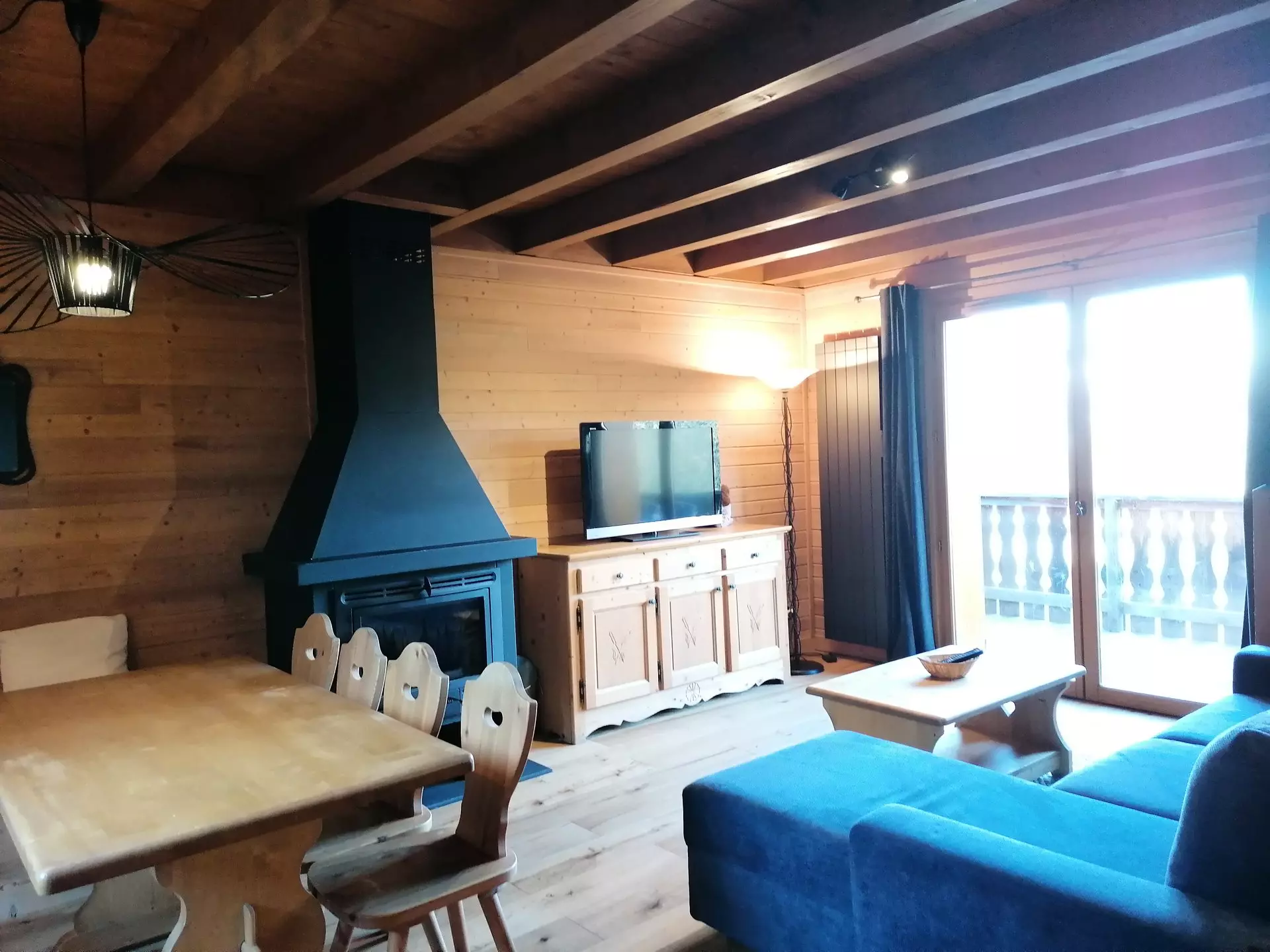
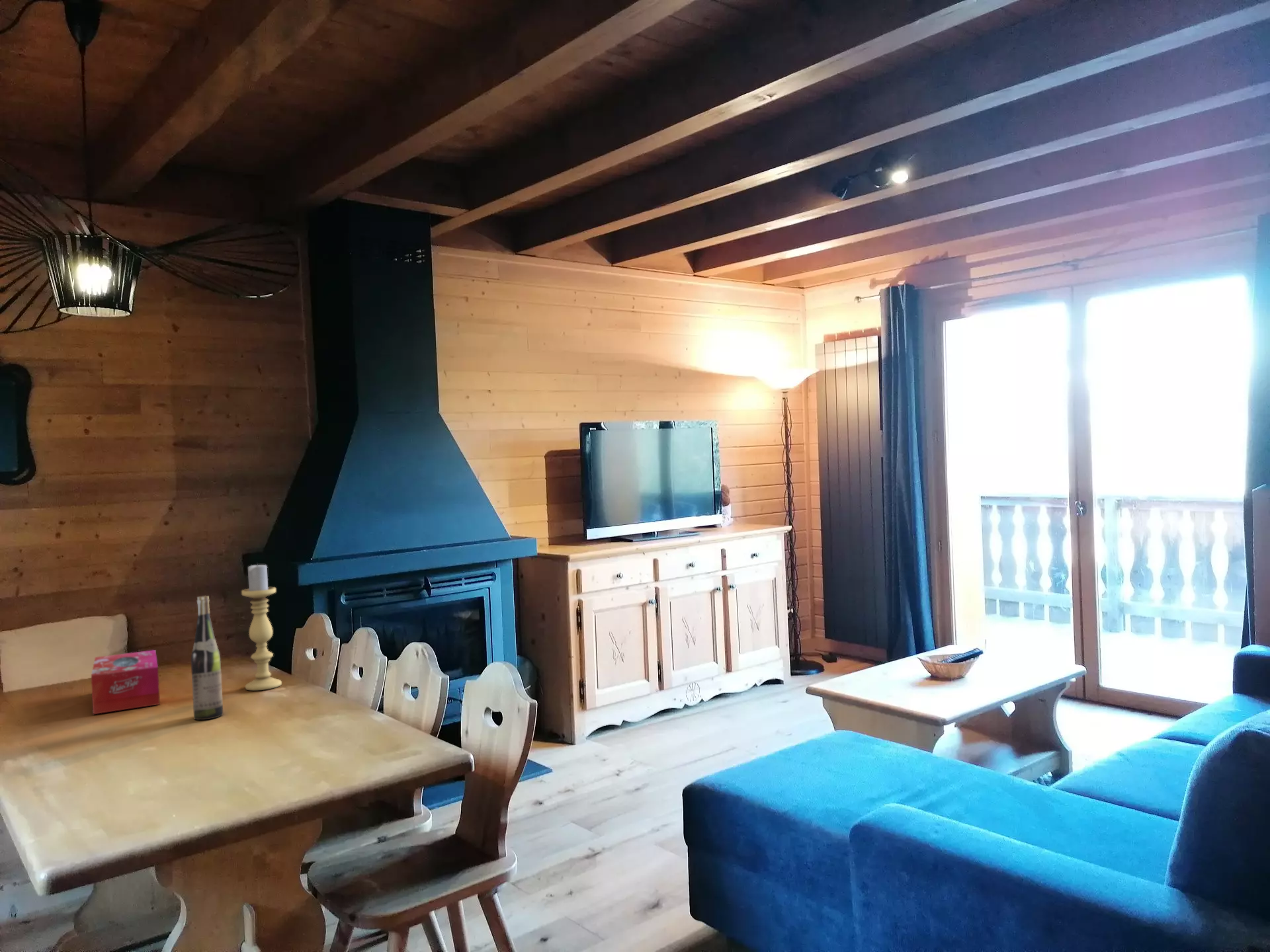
+ tissue box [91,649,161,715]
+ candle holder [241,562,282,692]
+ wine bottle [191,595,224,721]
